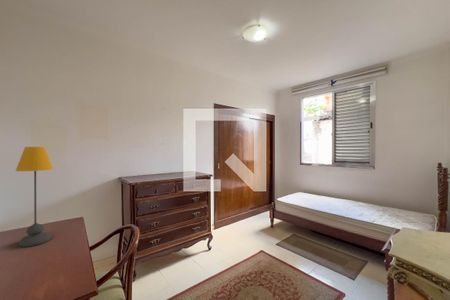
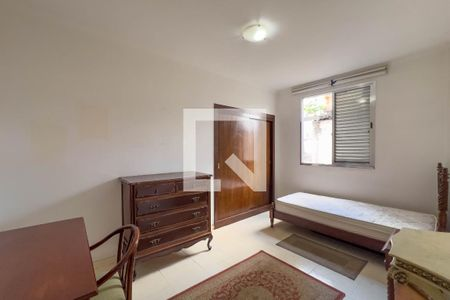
- table lamp [15,146,54,248]
